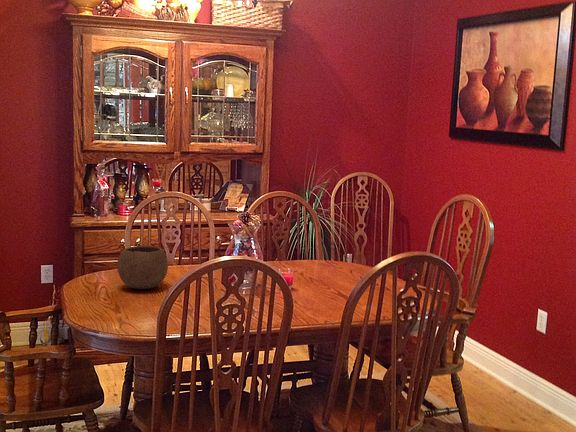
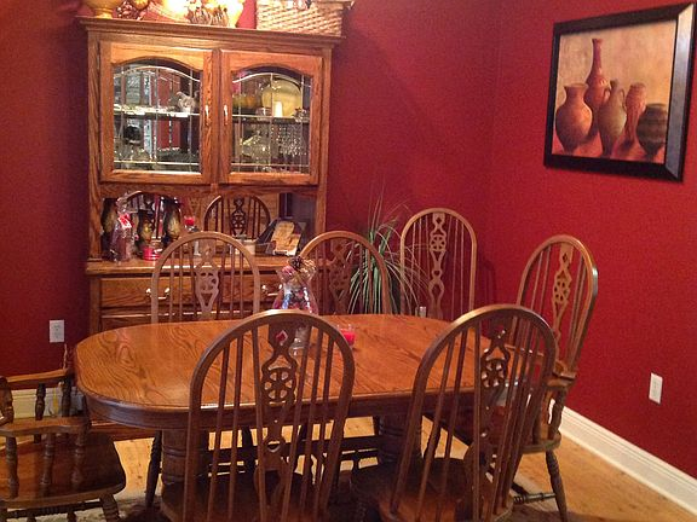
- bowl [116,245,169,290]
